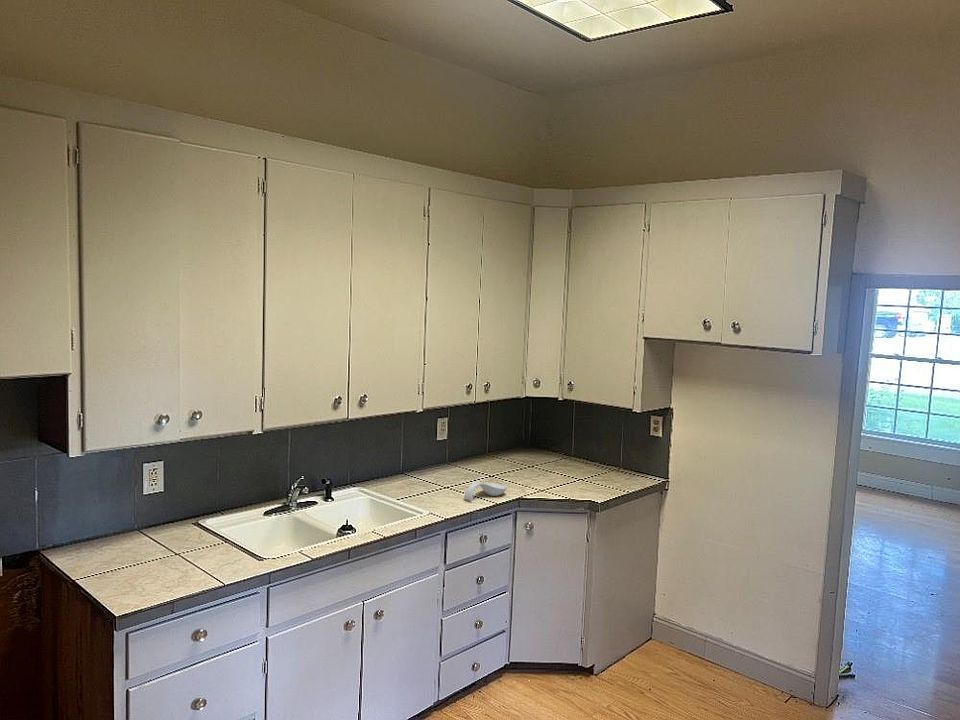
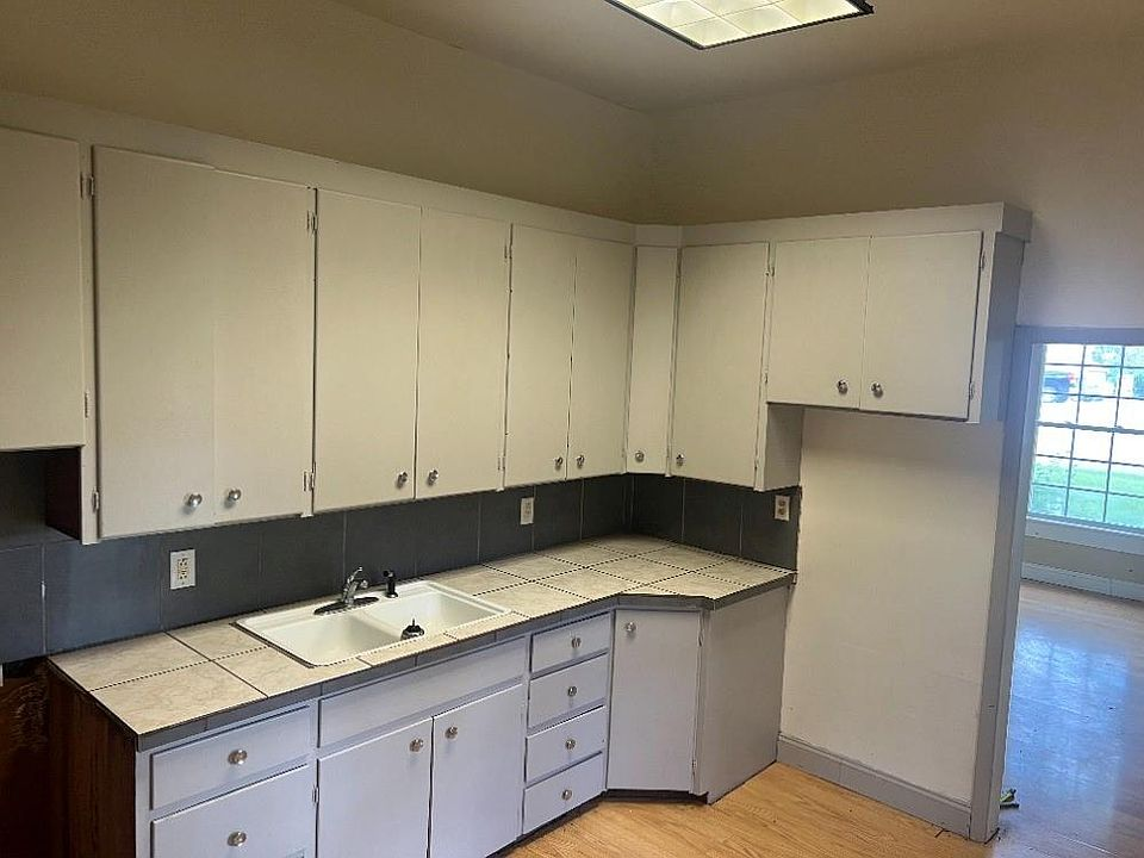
- spoon rest [463,481,508,502]
